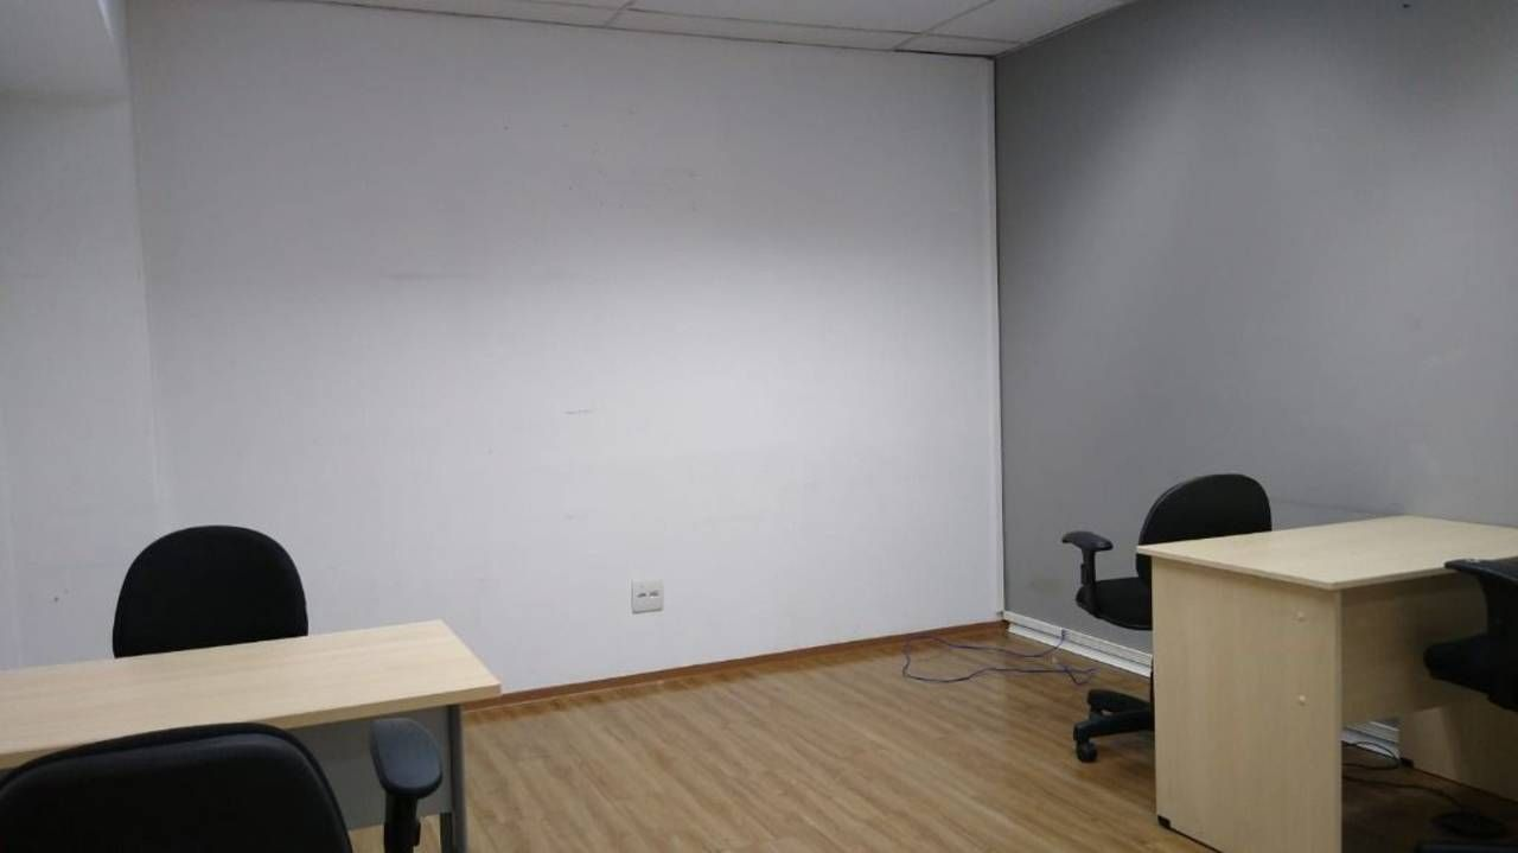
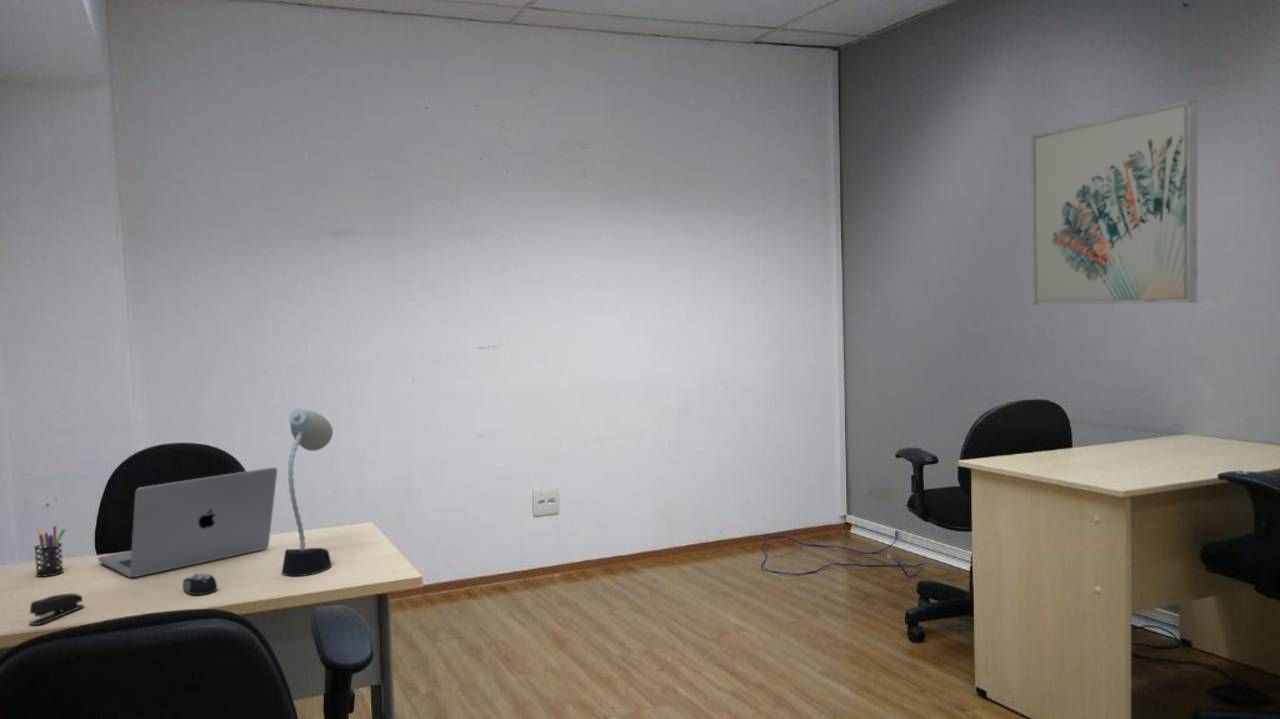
+ wall art [1030,99,1199,306]
+ pen holder [33,525,66,578]
+ laptop [97,466,278,578]
+ computer mouse [182,572,218,596]
+ desk lamp [281,408,334,577]
+ stapler [28,592,85,626]
